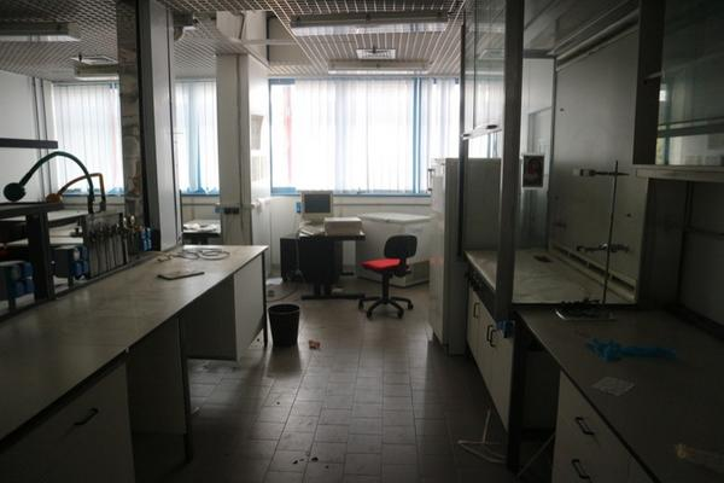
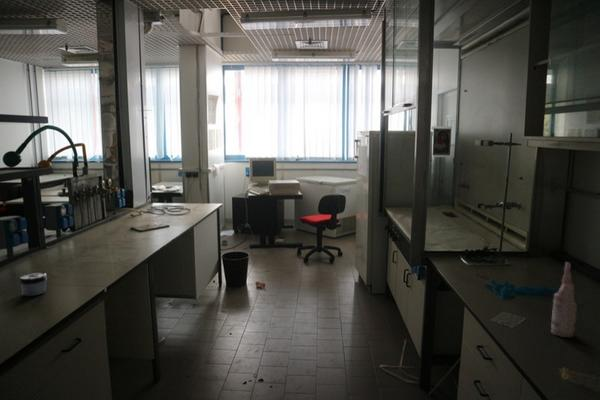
+ bottle [550,261,578,339]
+ jar [18,271,48,297]
